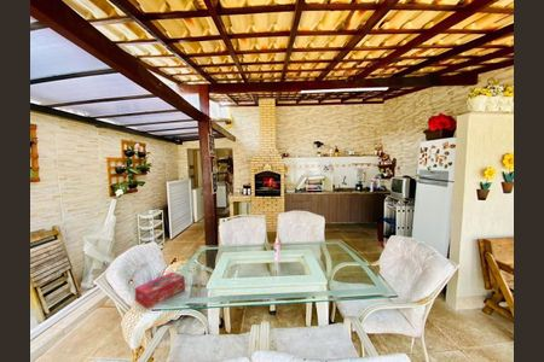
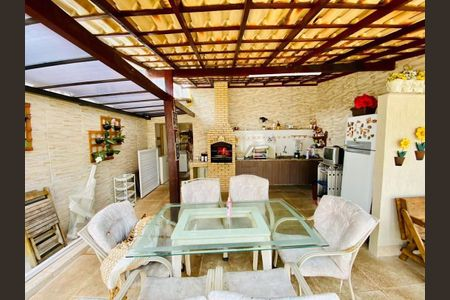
- tissue box [134,272,186,310]
